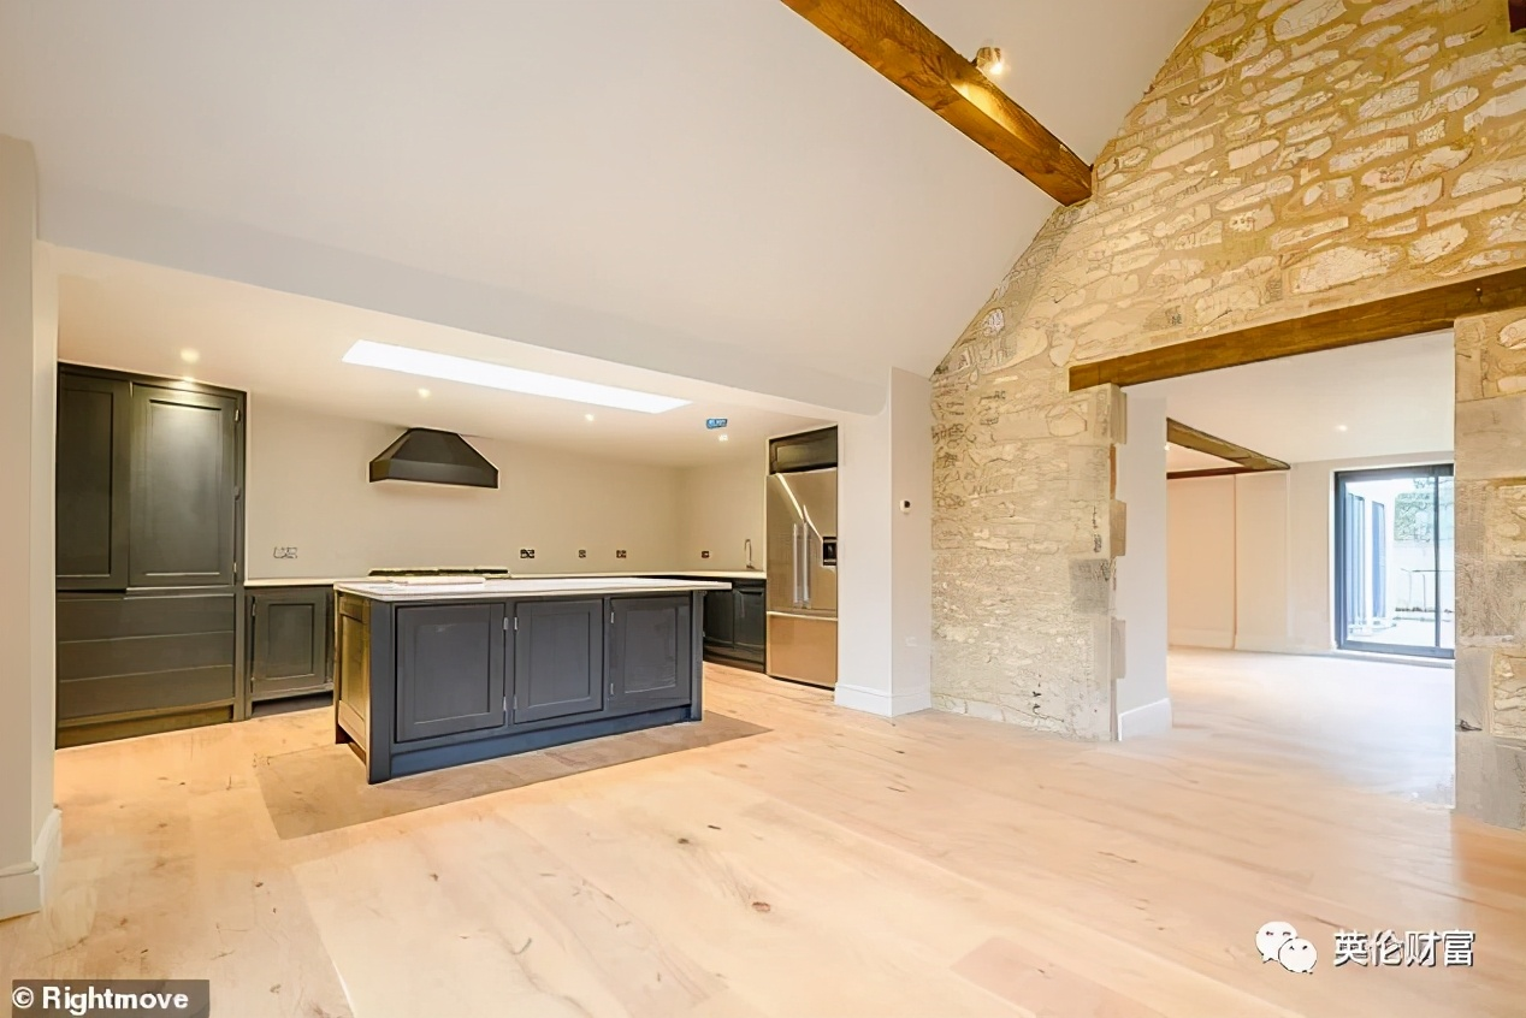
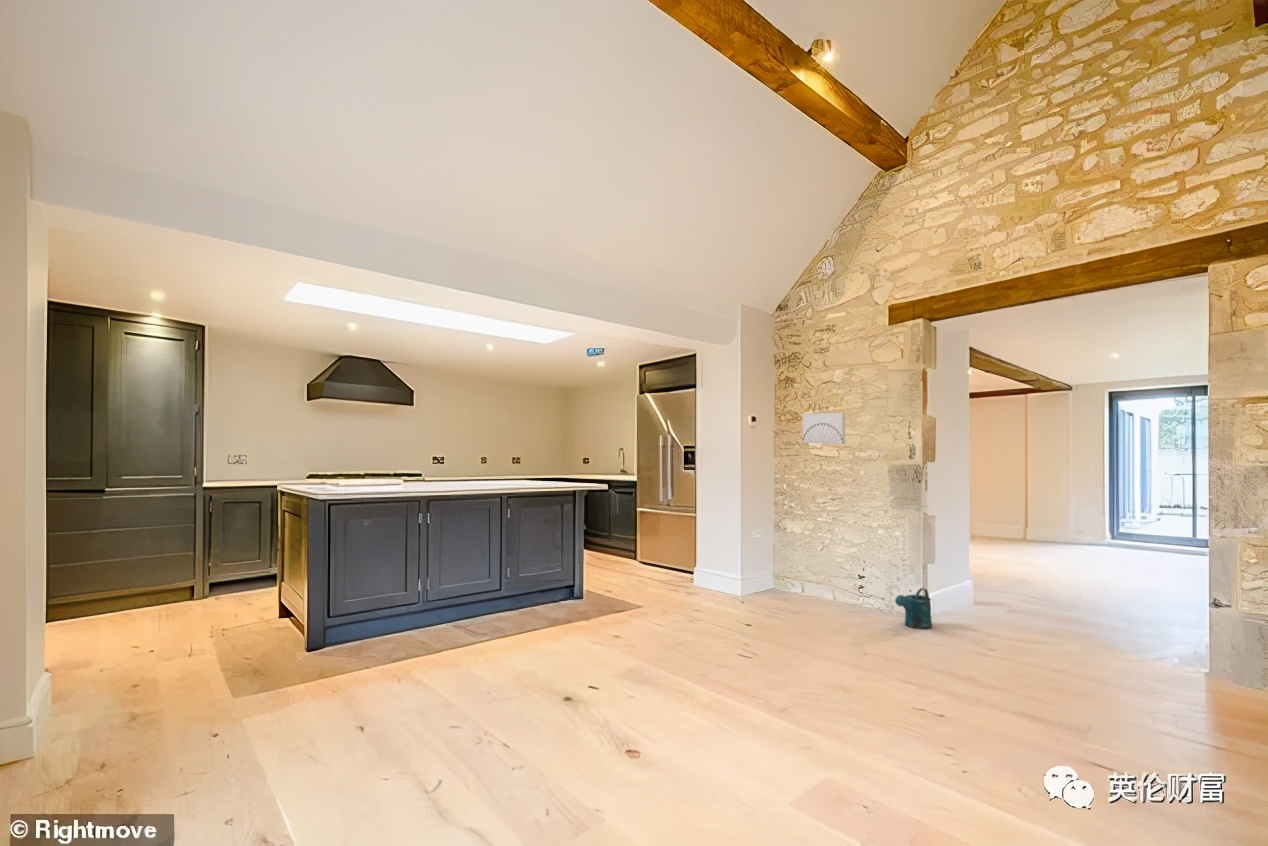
+ wall art [802,412,846,445]
+ watering can [894,587,933,630]
